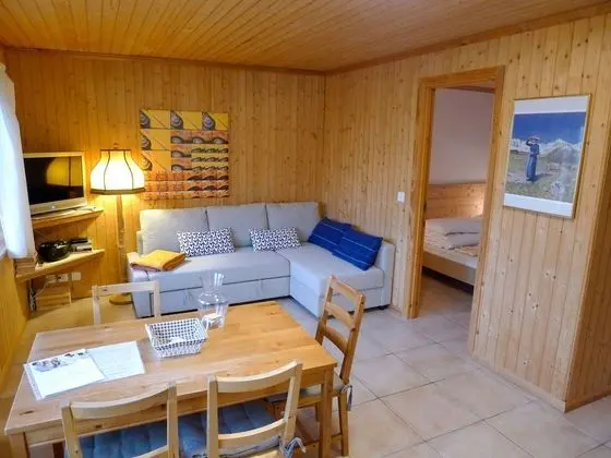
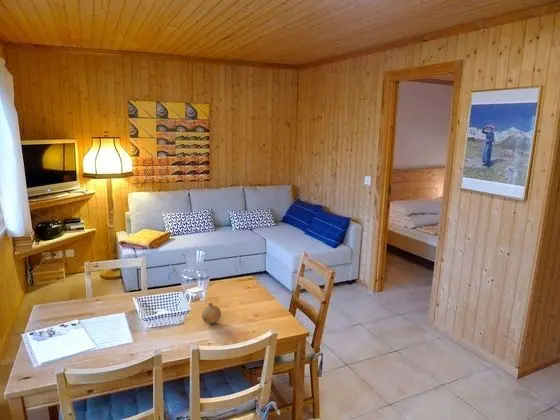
+ fruit [201,302,222,324]
